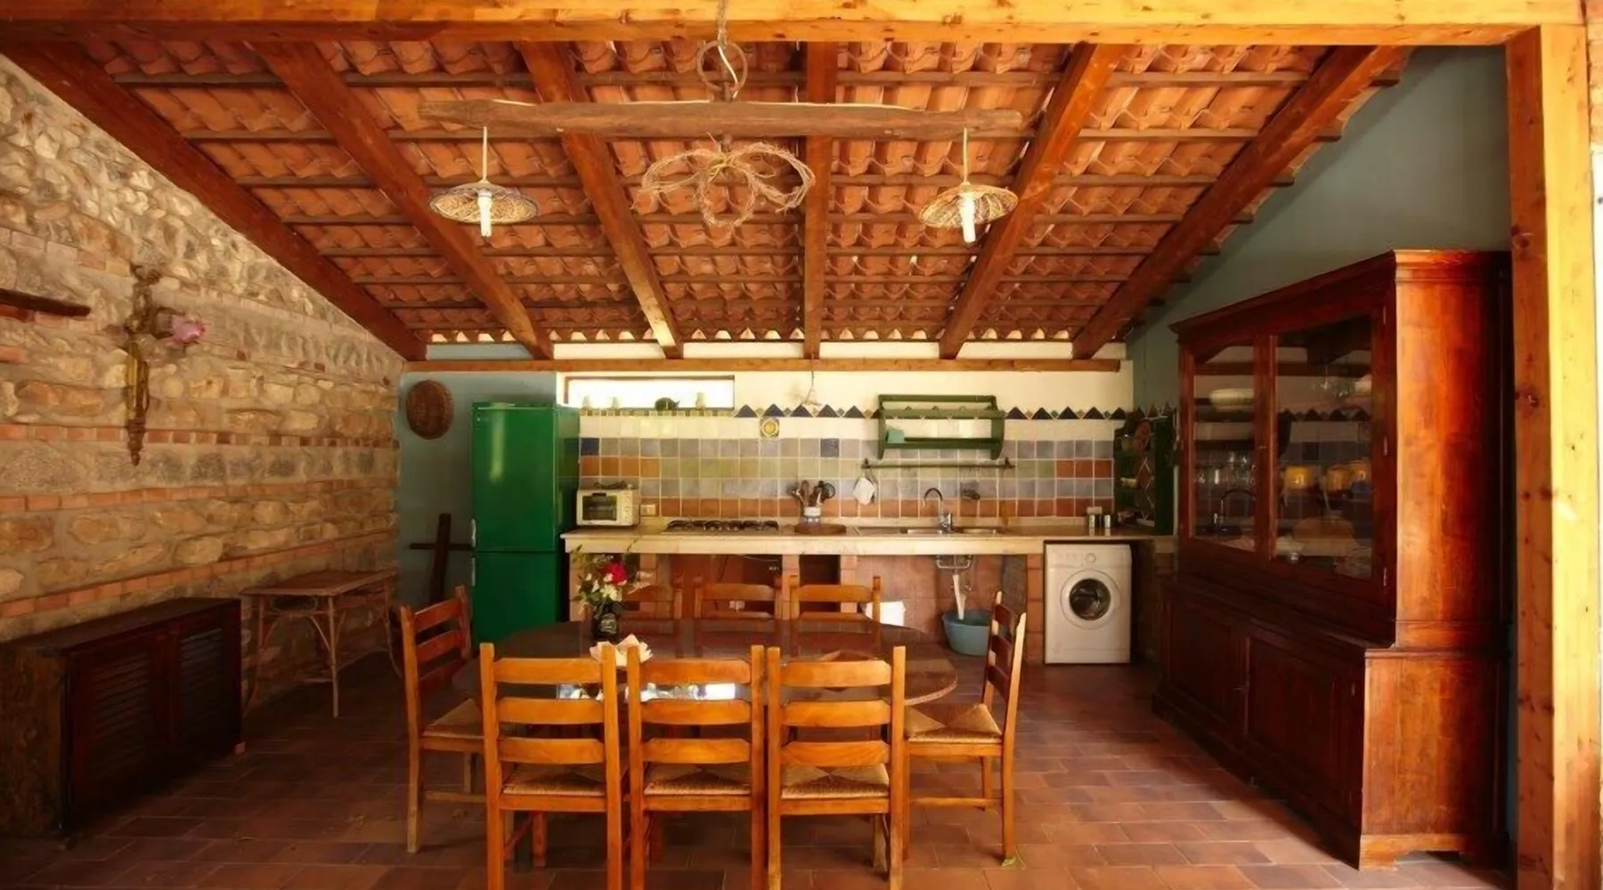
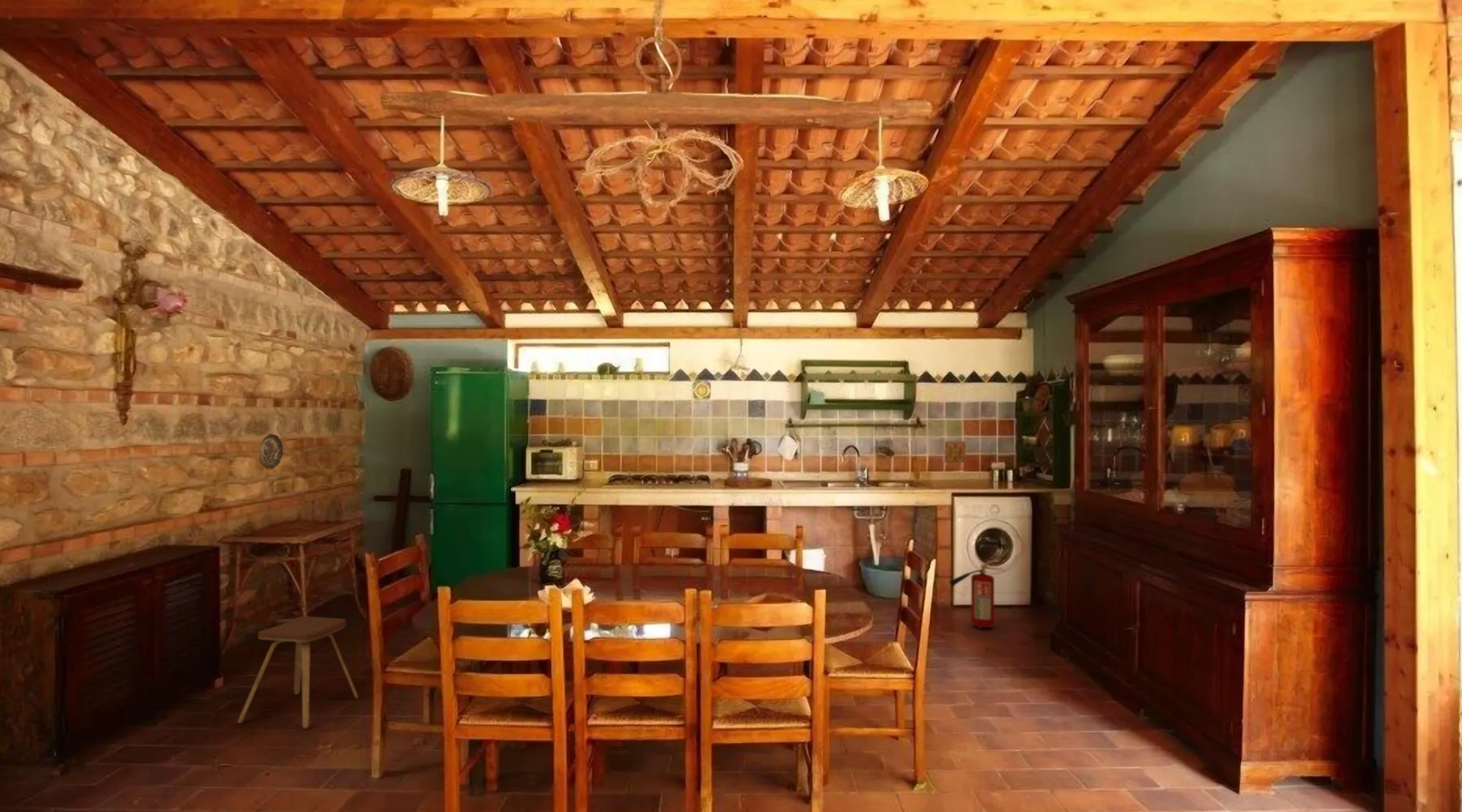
+ fire extinguisher [948,558,1006,629]
+ decorative plate [258,433,283,470]
+ music stool [237,615,360,729]
+ ceramic tile [944,440,967,464]
